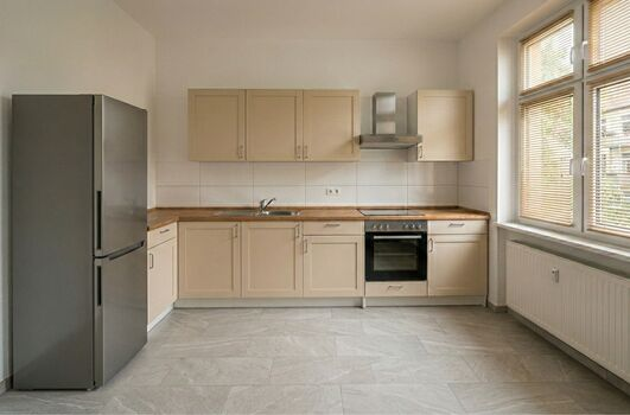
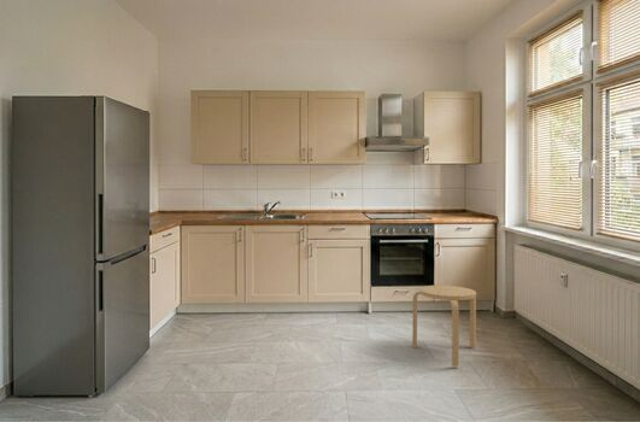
+ stool [411,285,477,368]
